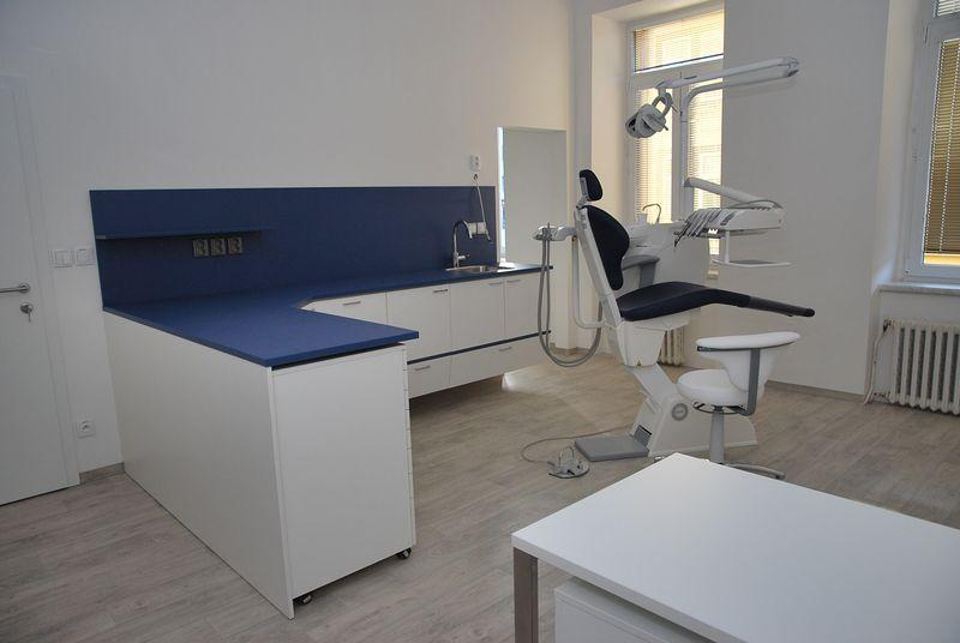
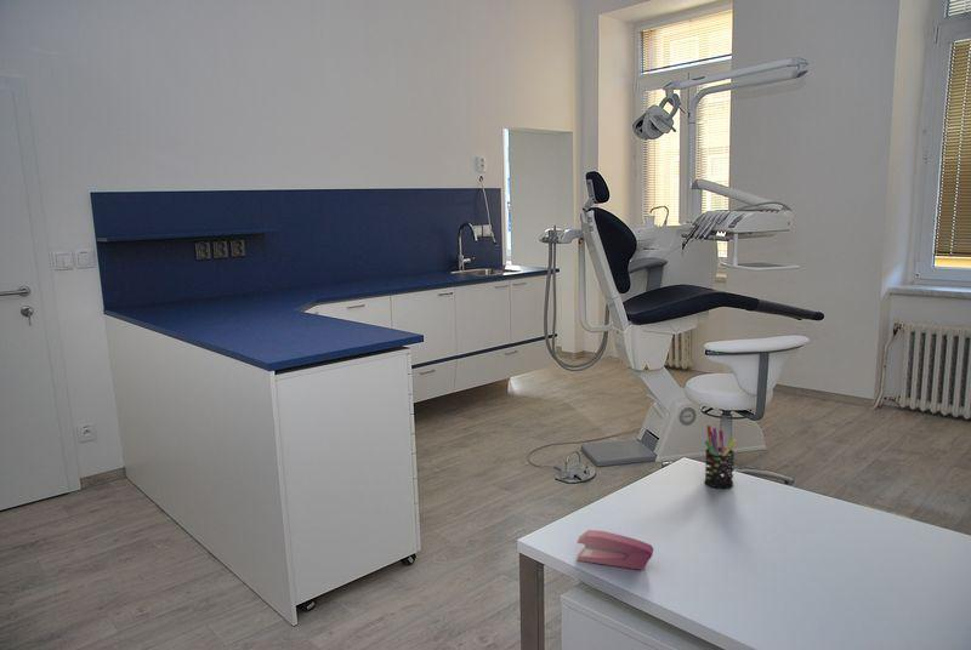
+ pen holder [704,424,737,489]
+ stapler [575,529,654,571]
